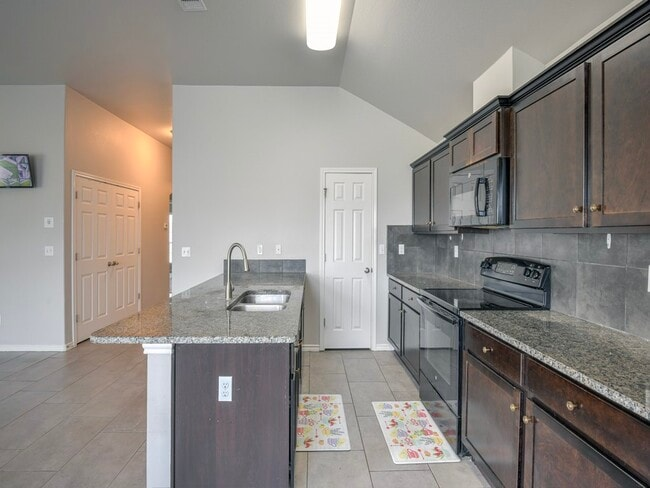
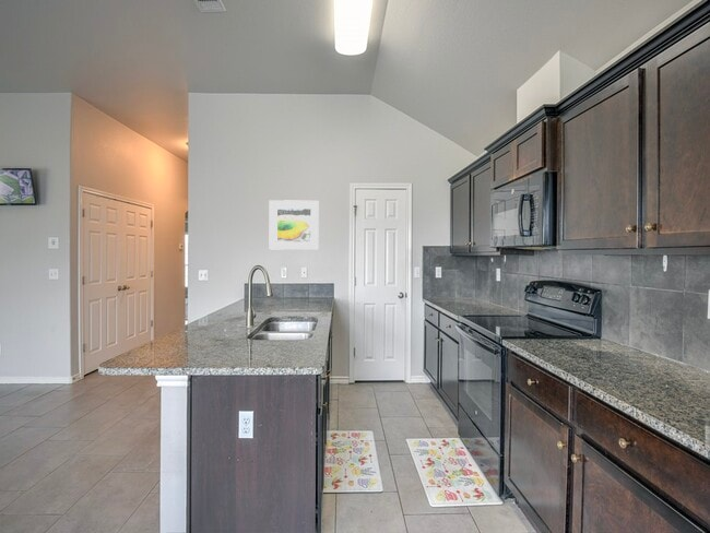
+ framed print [269,199,320,251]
